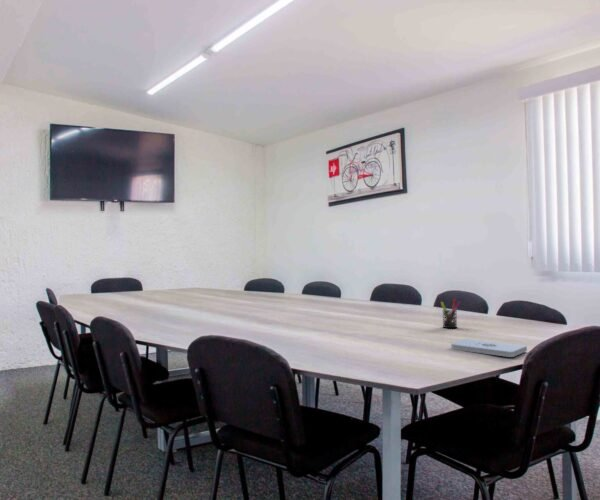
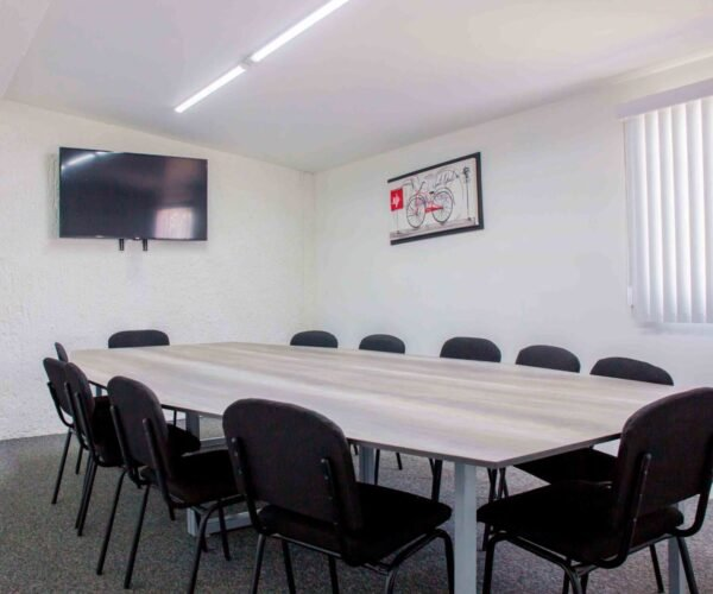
- pen holder [440,297,462,329]
- notepad [450,338,528,358]
